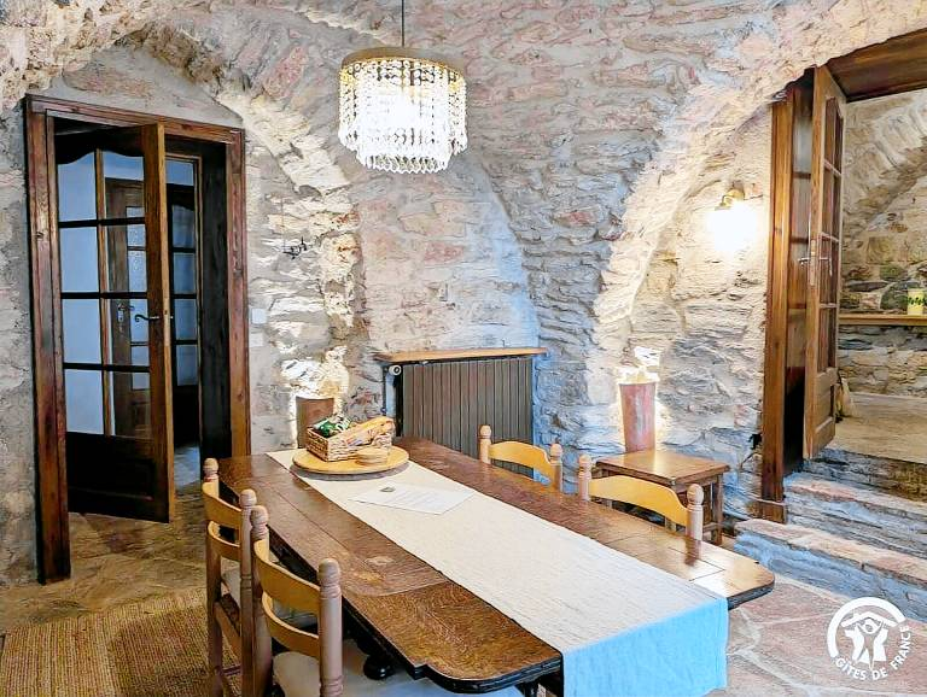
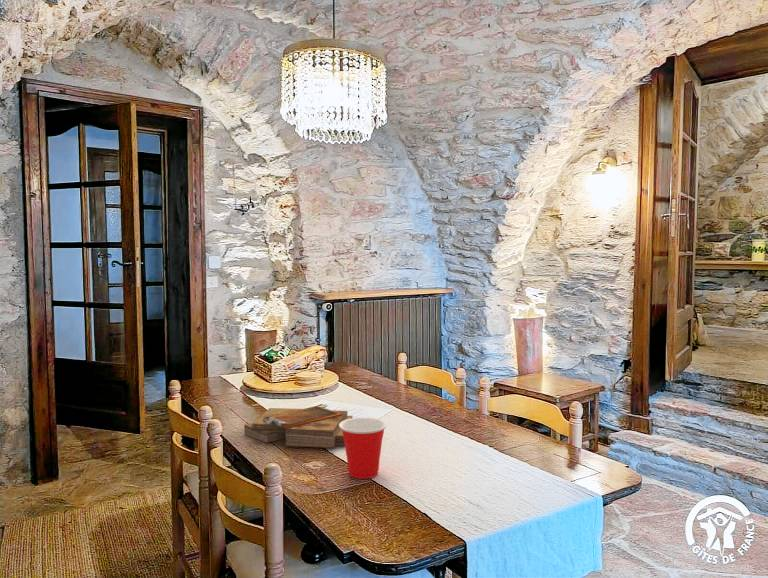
+ clipboard [243,405,353,449]
+ cup [339,416,388,480]
